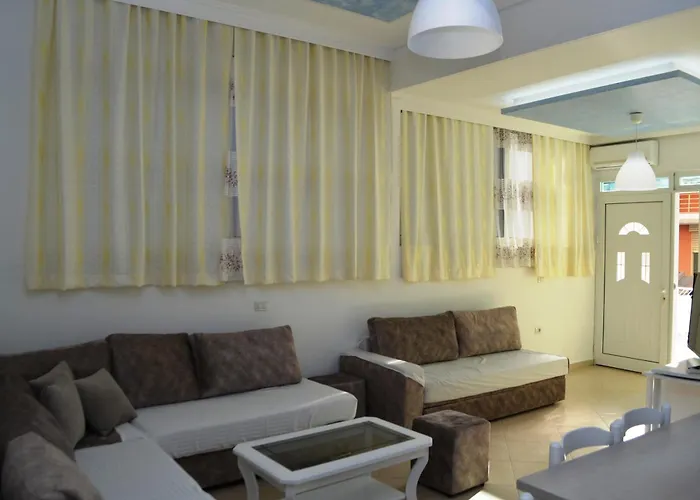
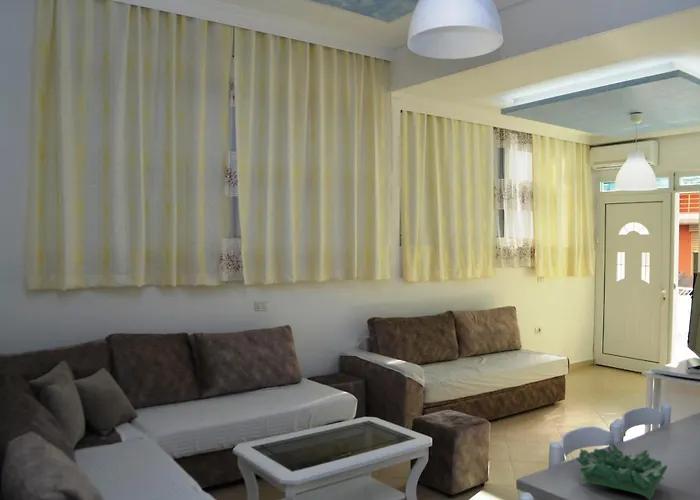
+ decorative bowl [575,443,668,500]
